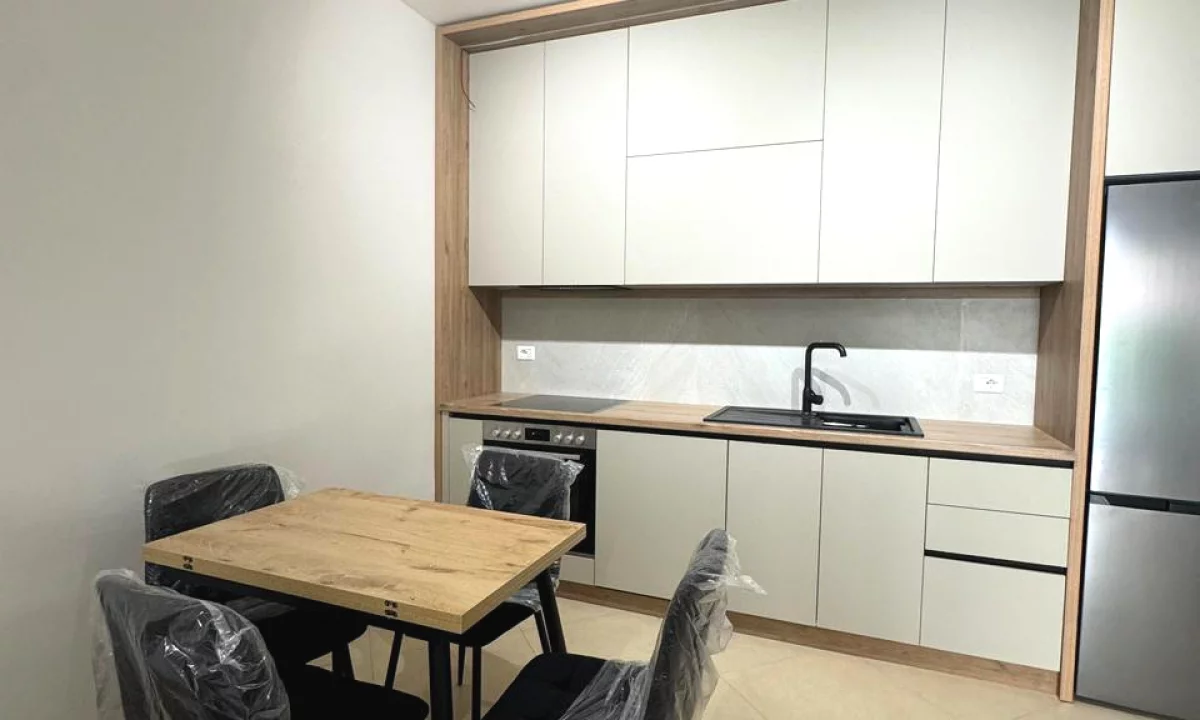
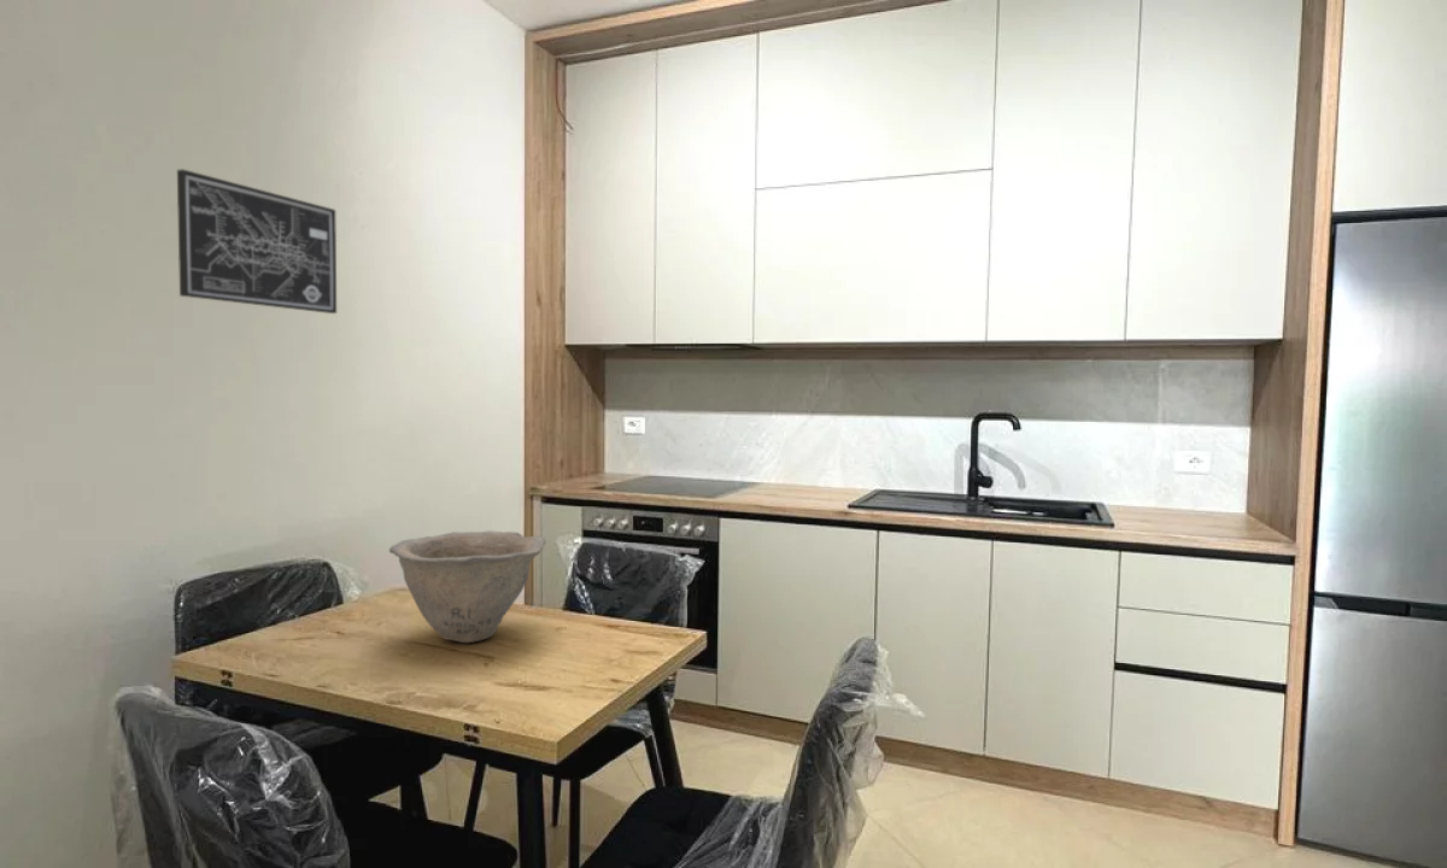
+ wall art [176,168,338,315]
+ bowl [388,529,547,644]
